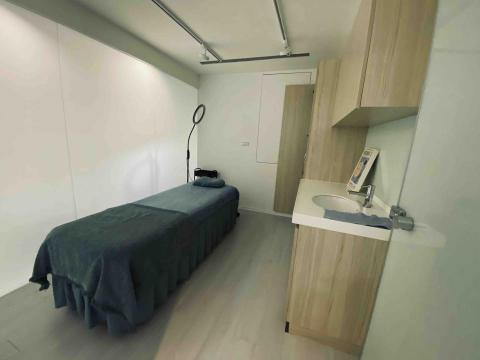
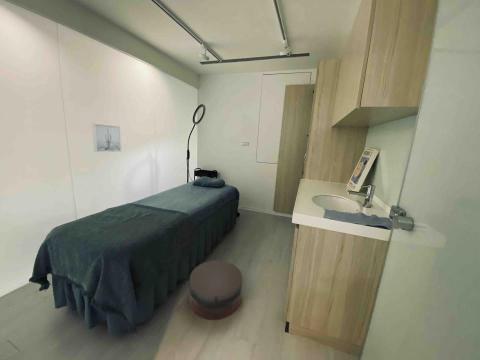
+ stool [188,260,243,321]
+ wall art [91,123,122,153]
